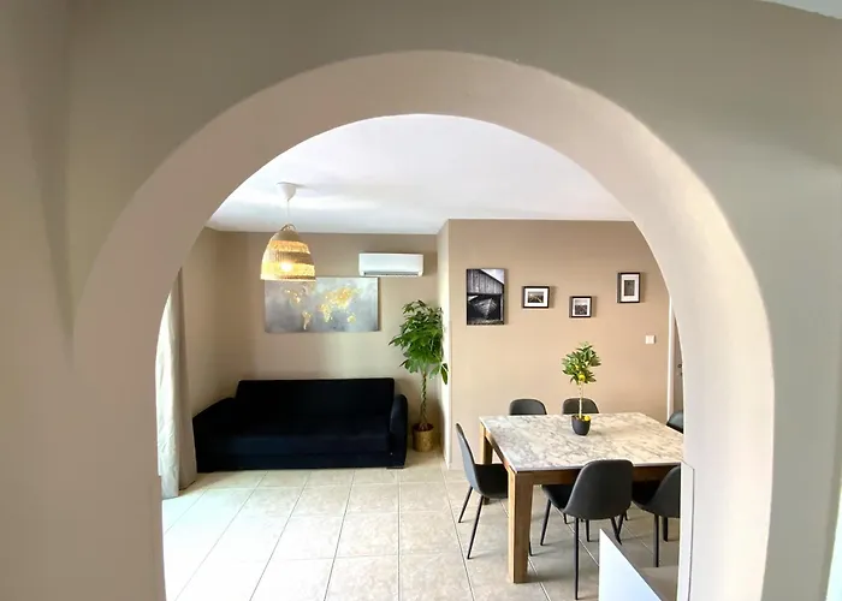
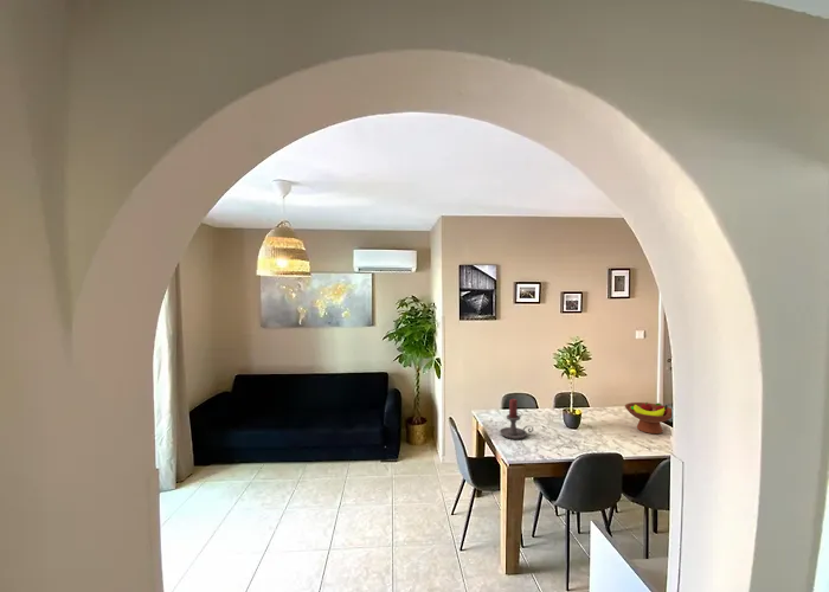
+ candle holder [499,398,534,440]
+ fruit bowl [624,401,673,435]
